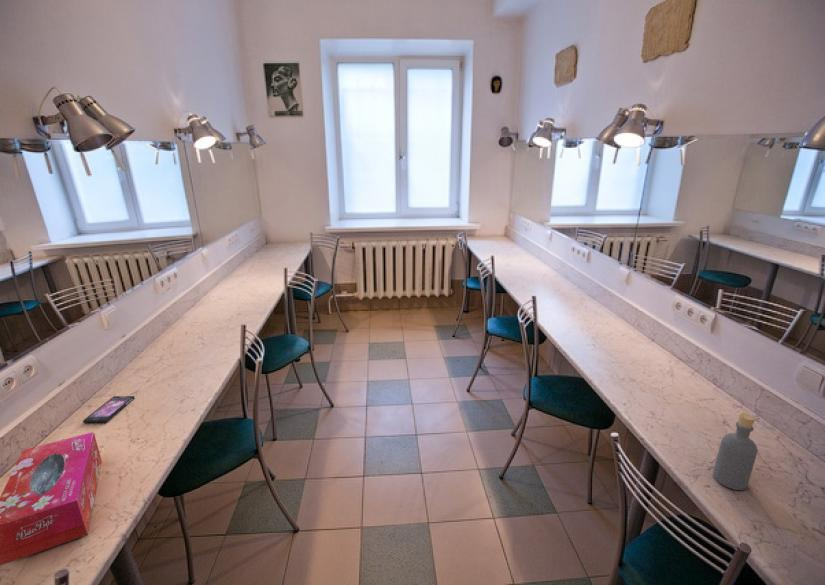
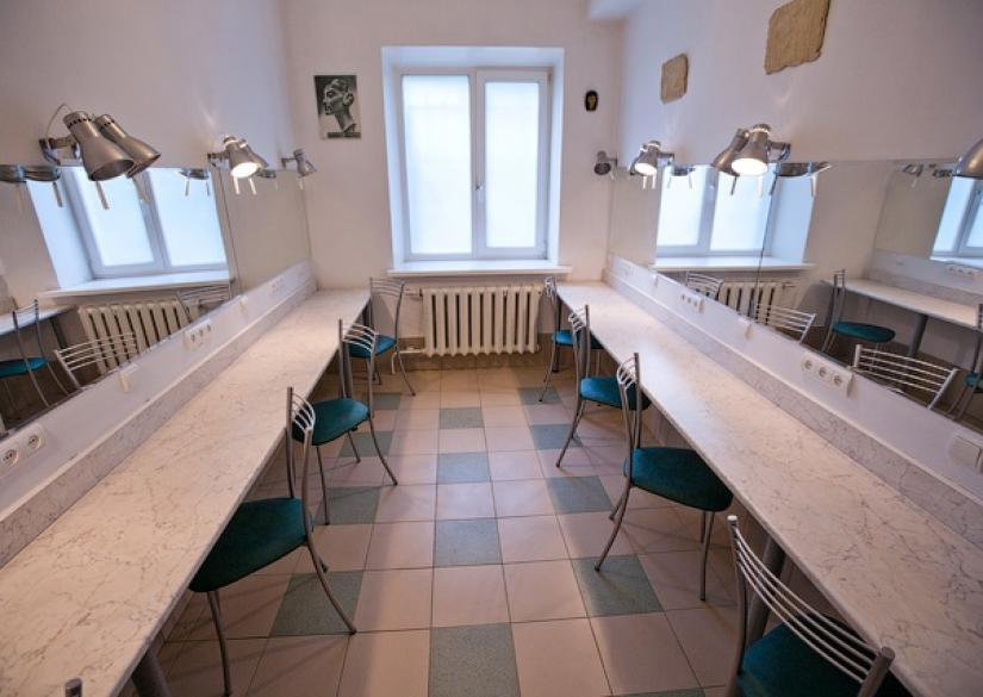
- tissue box [0,431,103,566]
- smartphone [82,395,136,424]
- bottle [712,412,759,491]
